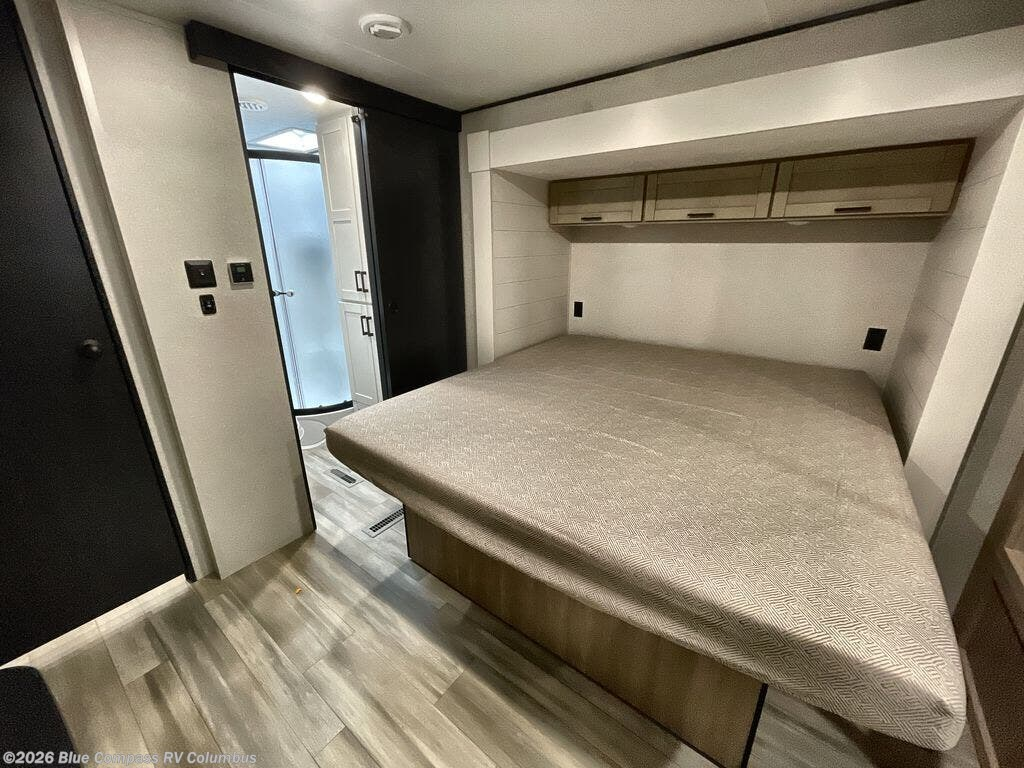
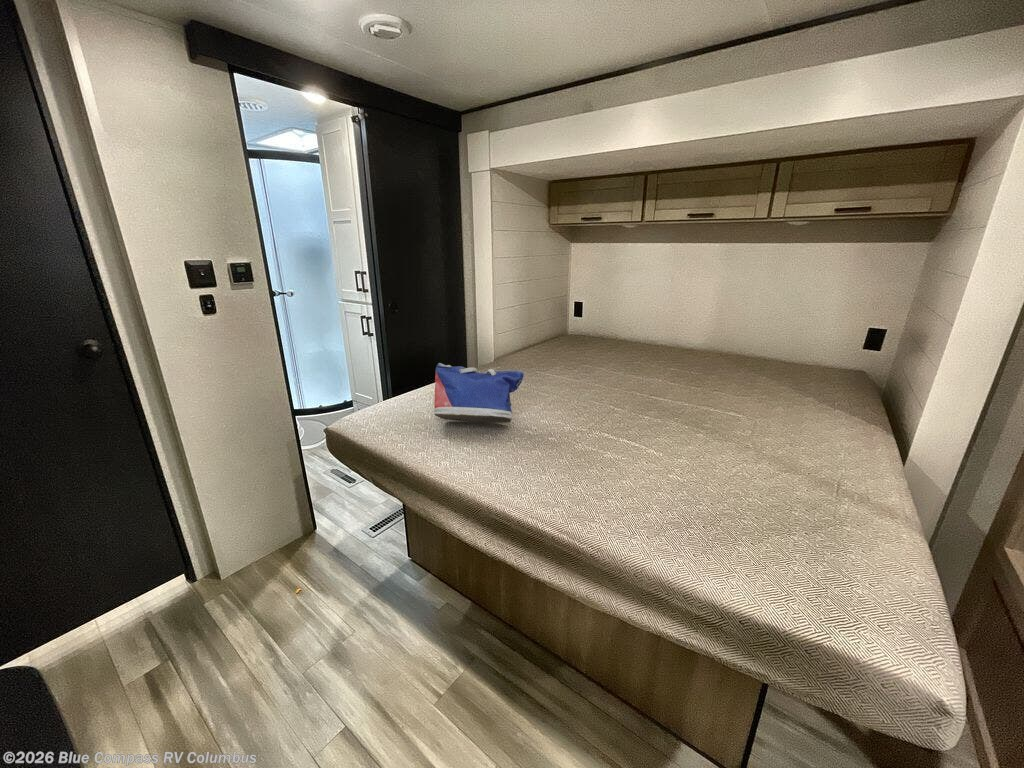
+ tote bag [433,362,525,424]
